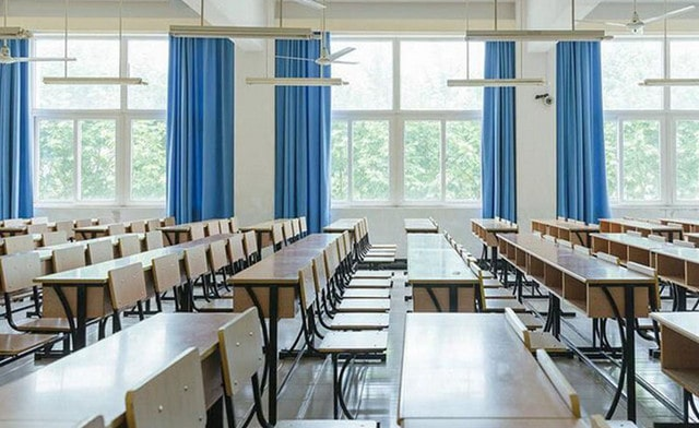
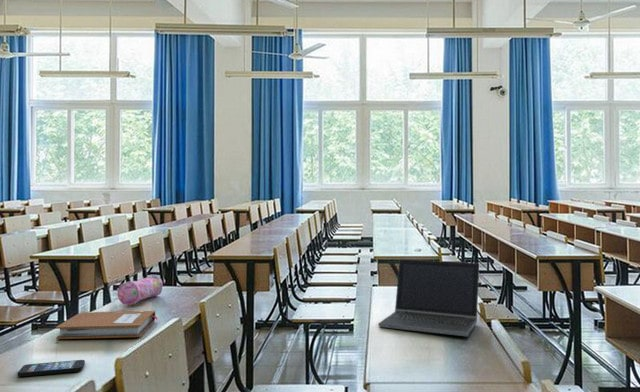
+ smartphone [17,359,86,378]
+ notebook [55,310,159,340]
+ pencil case [117,273,164,306]
+ laptop computer [378,258,480,337]
